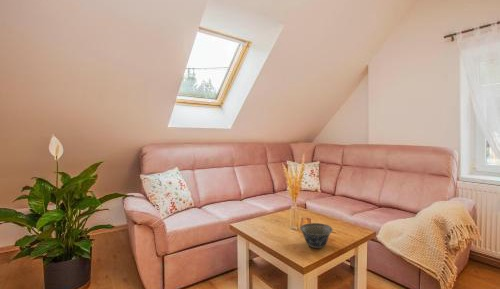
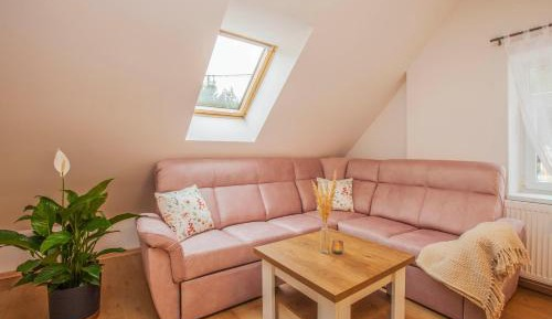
- bowl [299,222,334,249]
